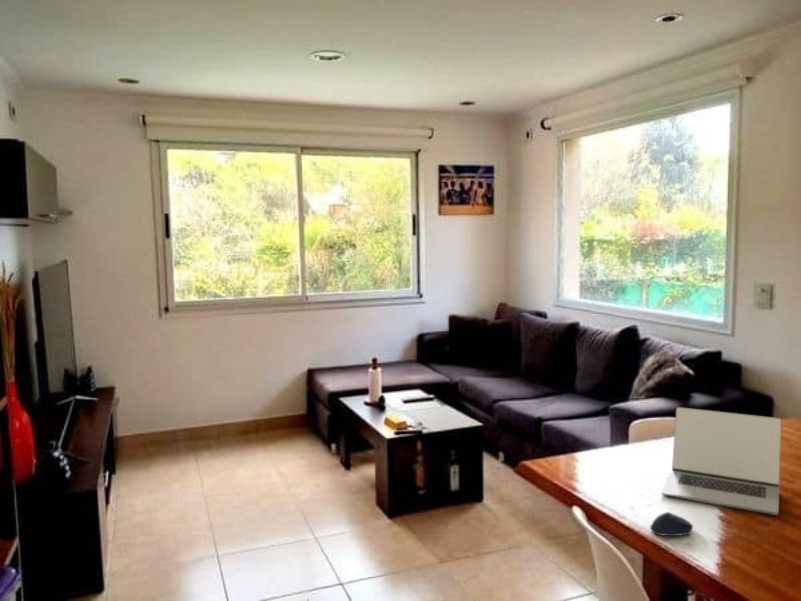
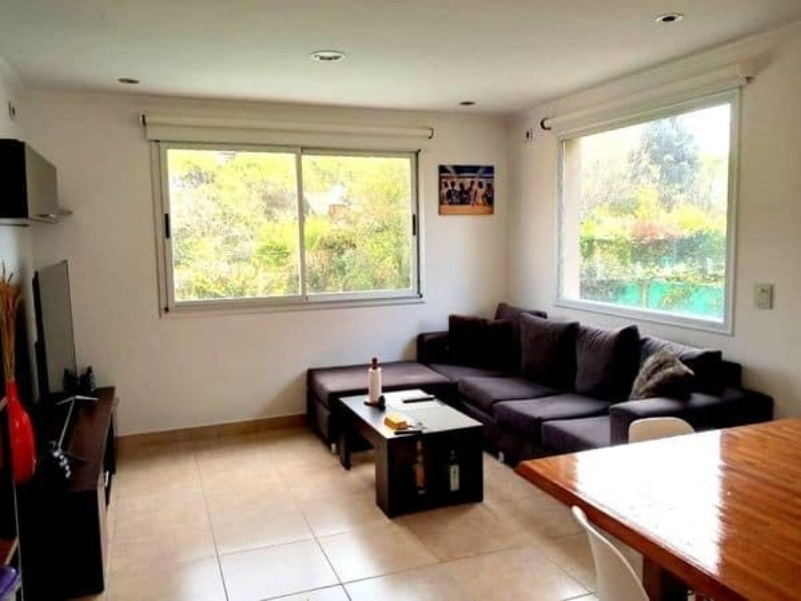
- computer mouse [649,511,694,537]
- laptop [660,406,782,516]
